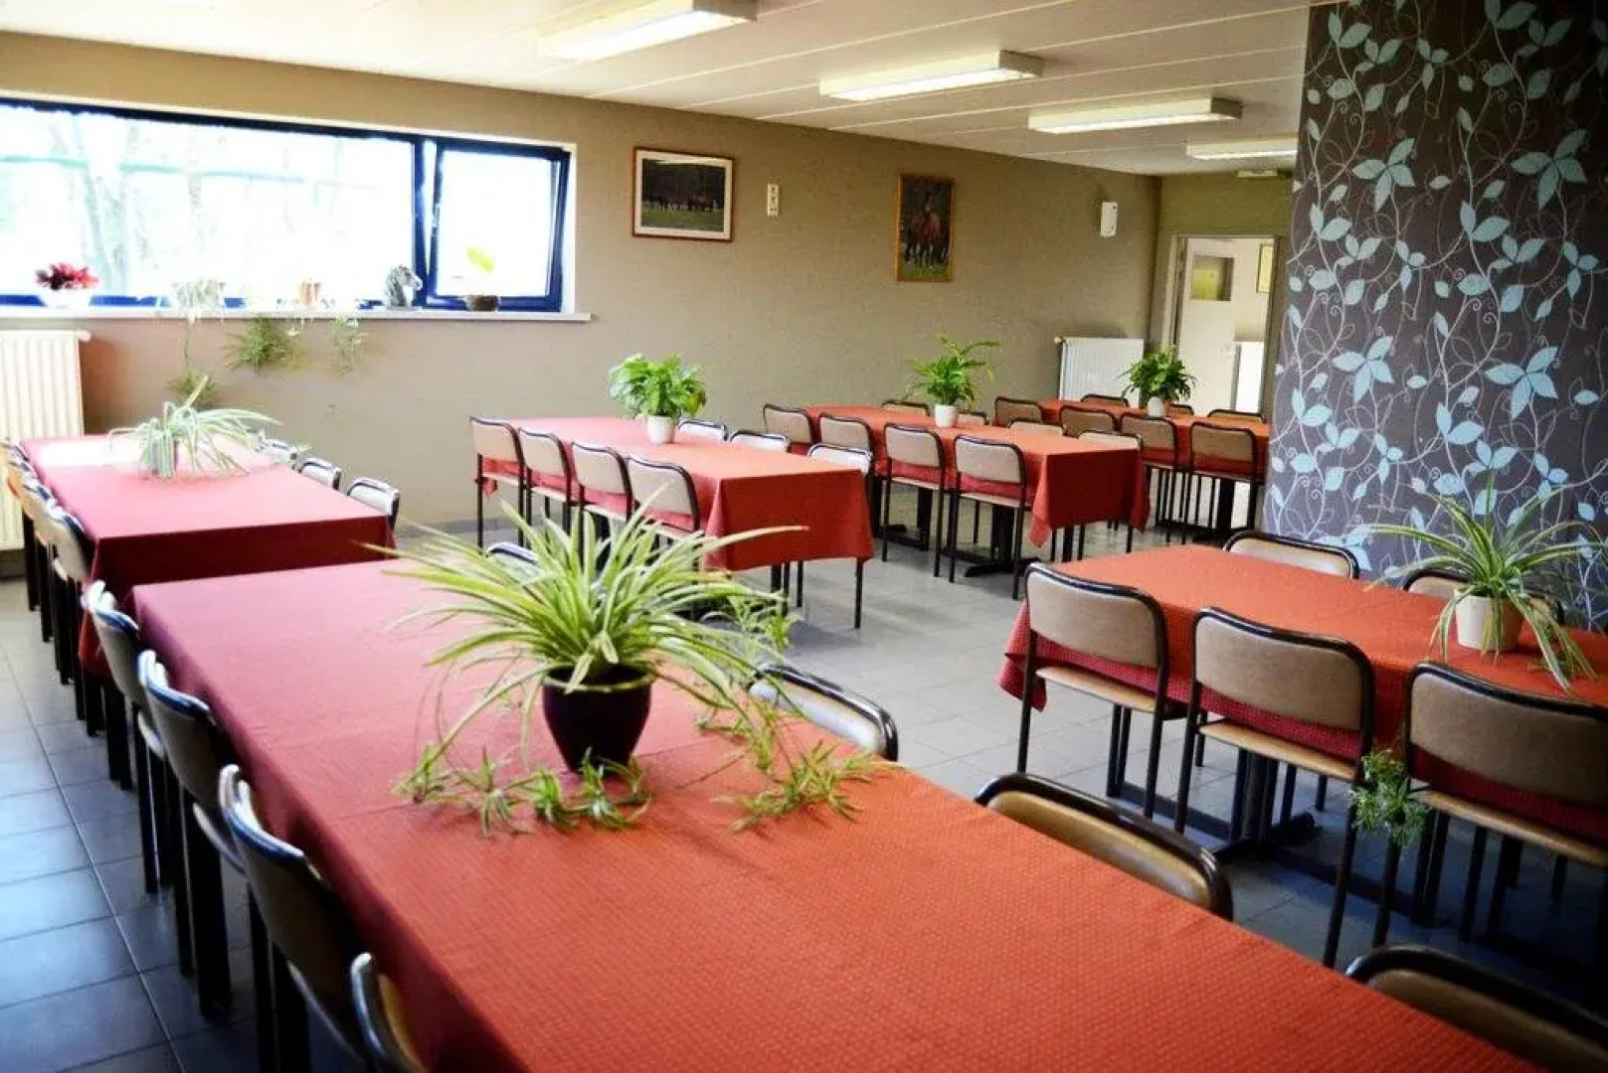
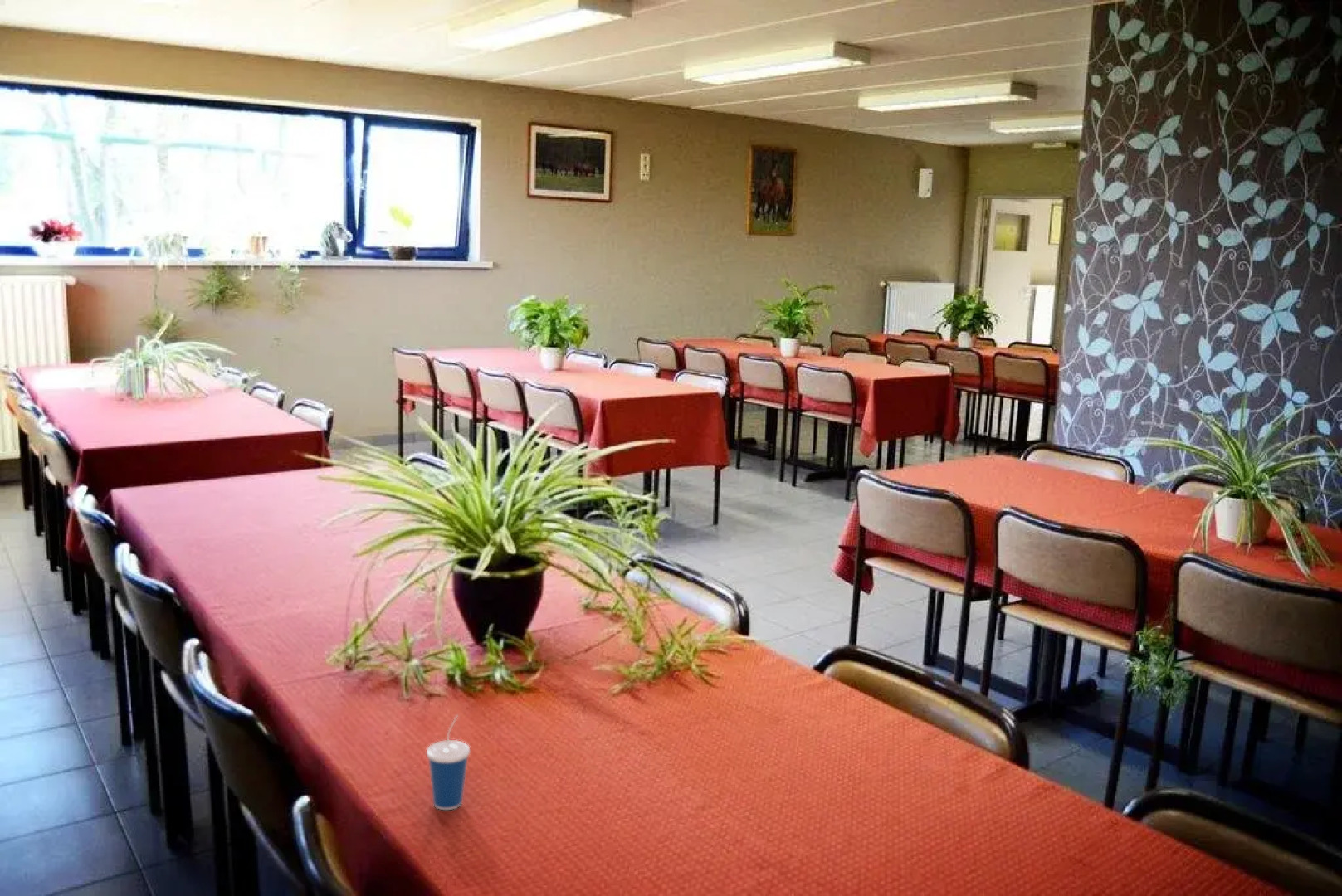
+ cup [426,713,471,811]
